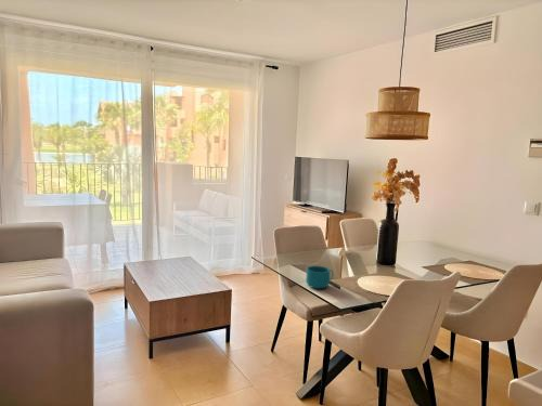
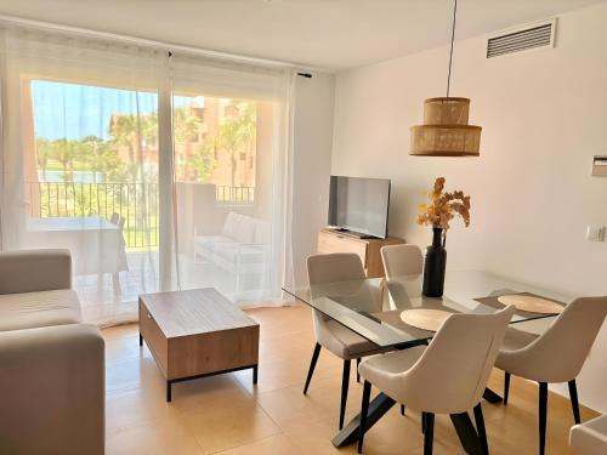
- cup [305,265,334,290]
